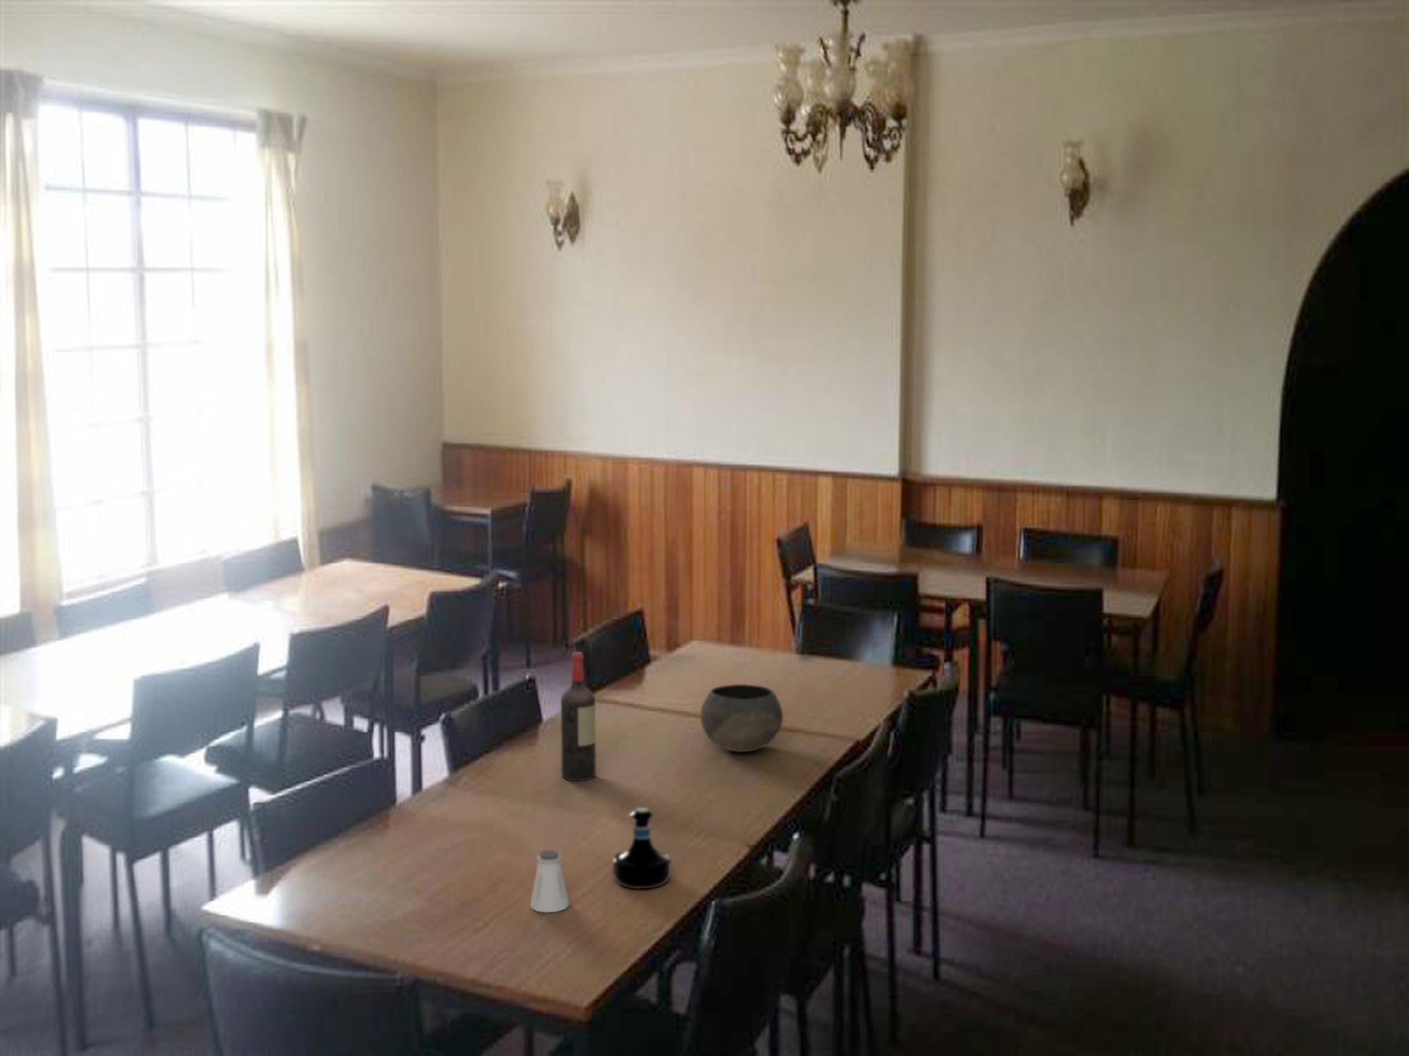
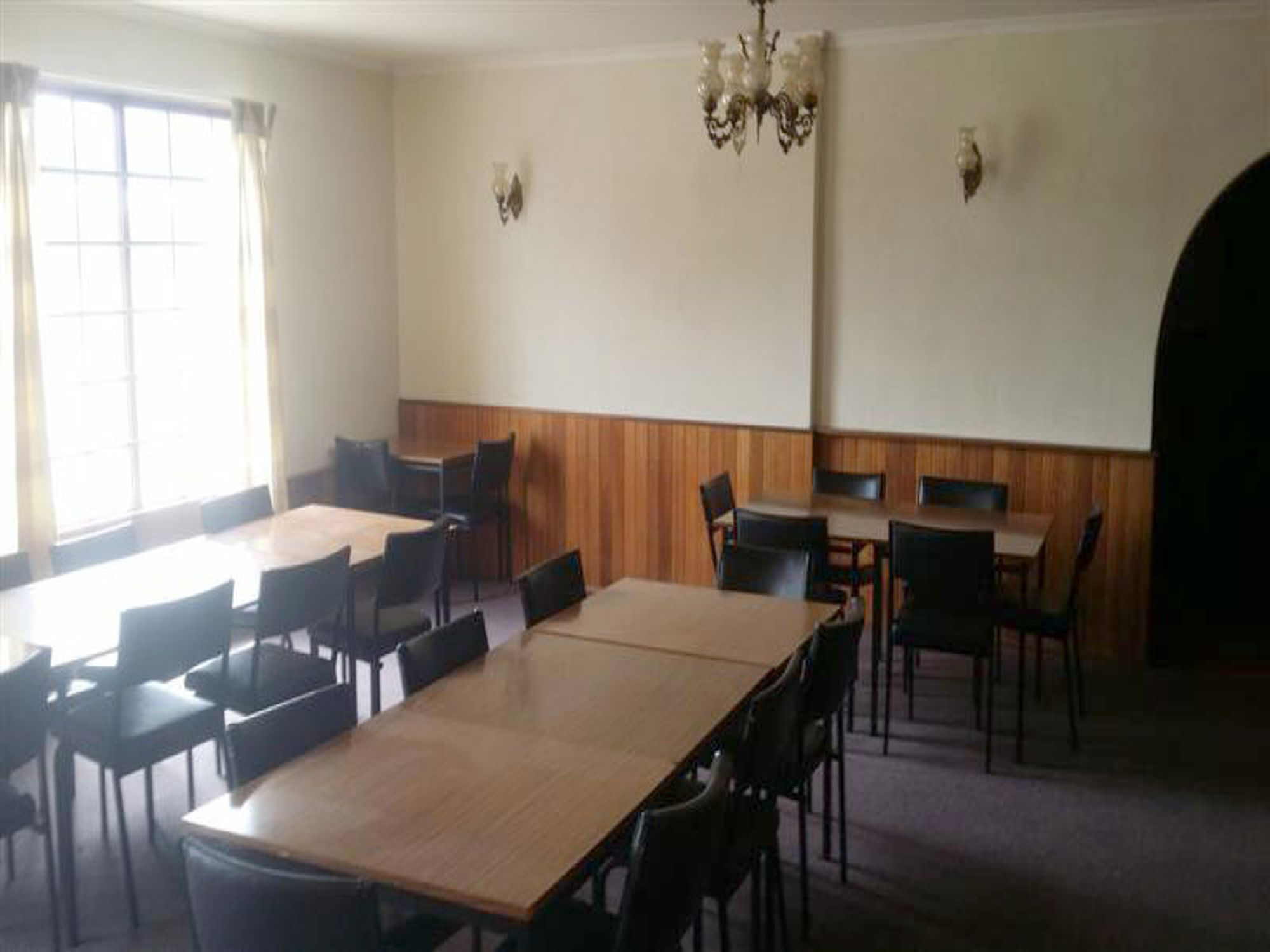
- tequila bottle [612,806,672,890]
- saltshaker [530,849,570,913]
- bowl [700,683,783,752]
- wine bottle [560,651,597,781]
